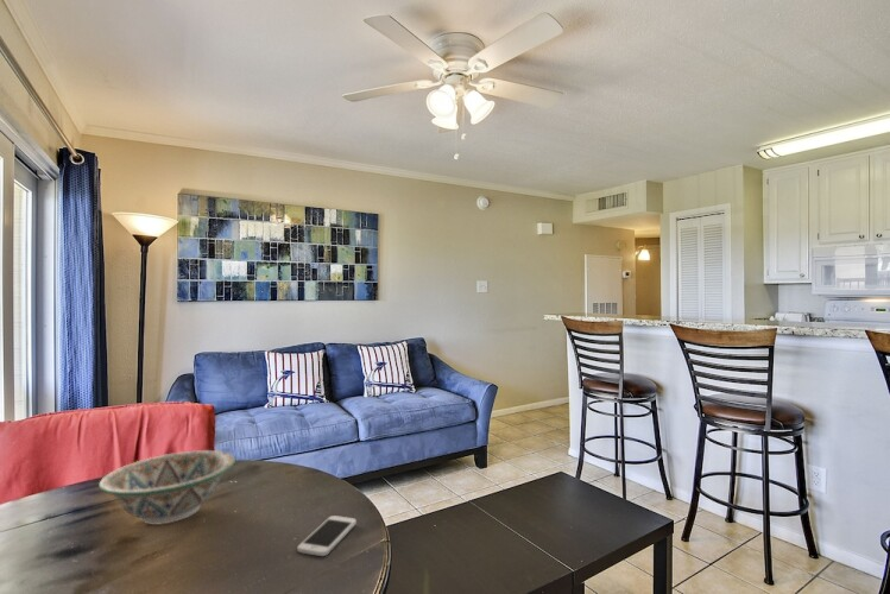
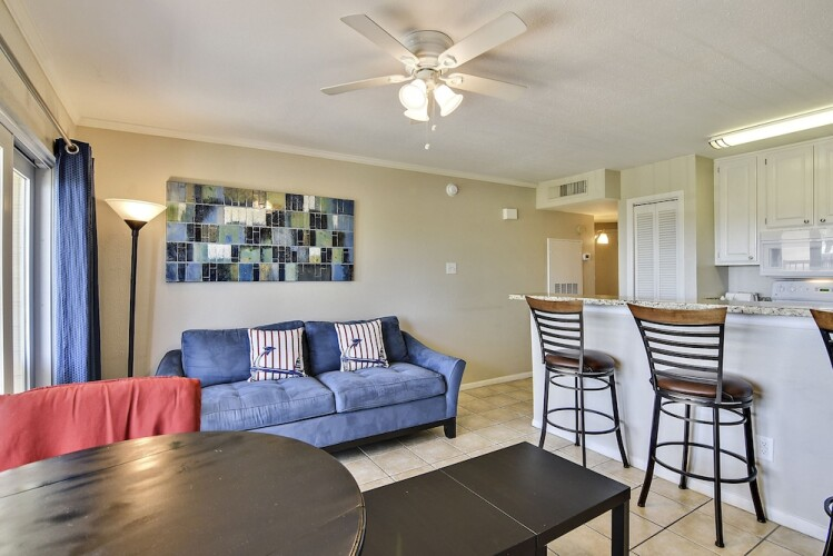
- smartphone [296,514,358,557]
- decorative bowl [97,449,236,526]
